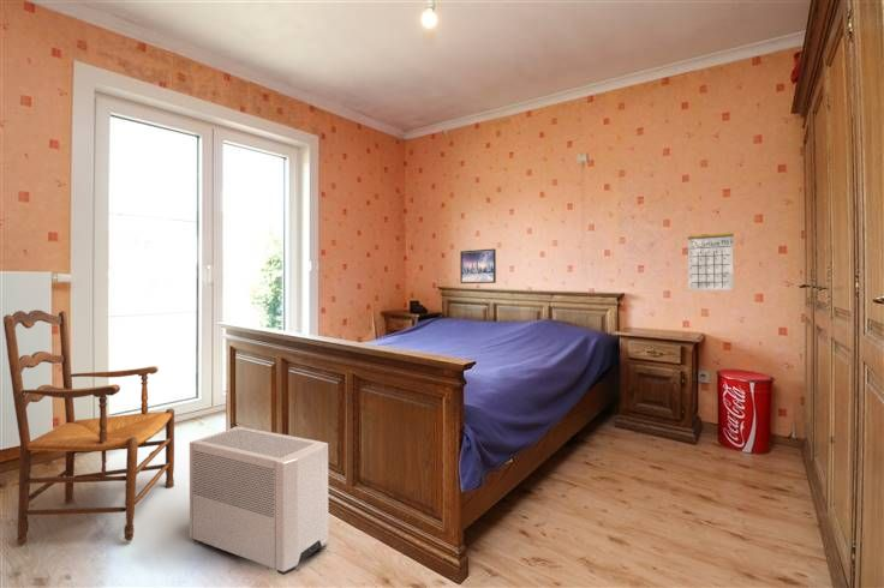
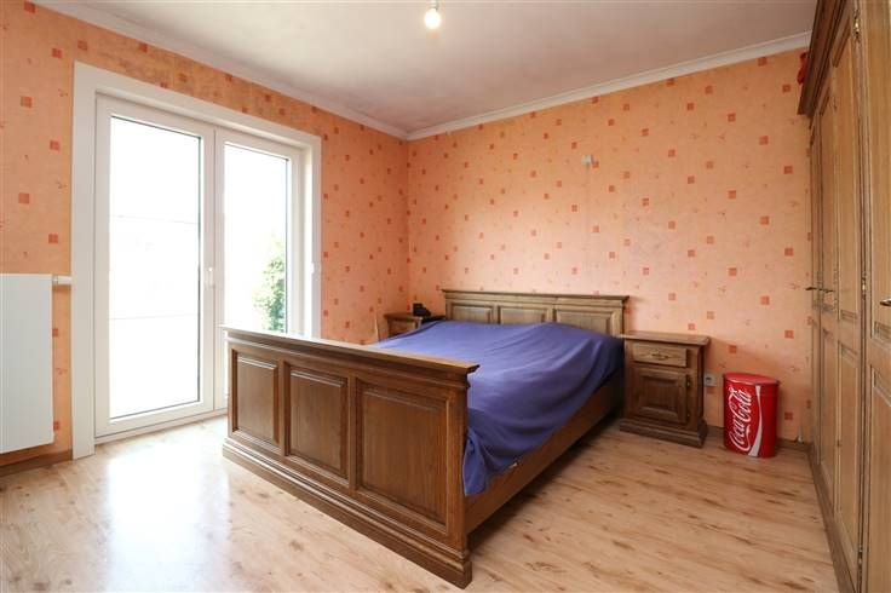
- armchair [2,308,175,546]
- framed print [459,247,497,284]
- calendar [687,232,735,292]
- air purifier [189,425,329,576]
